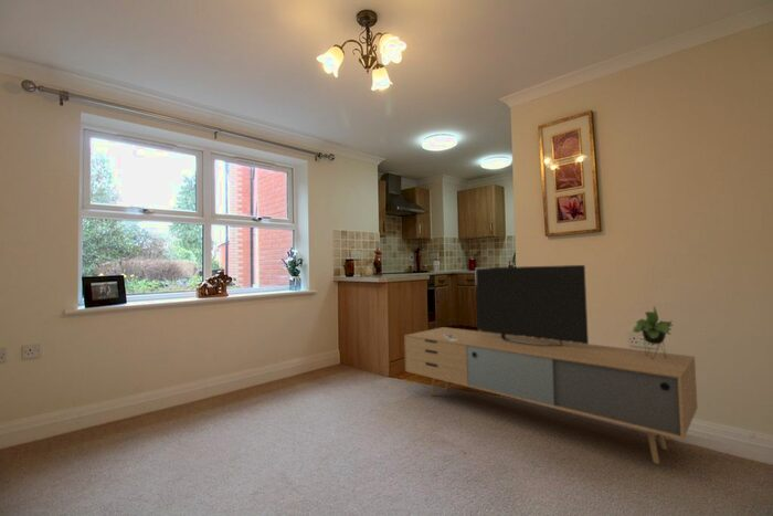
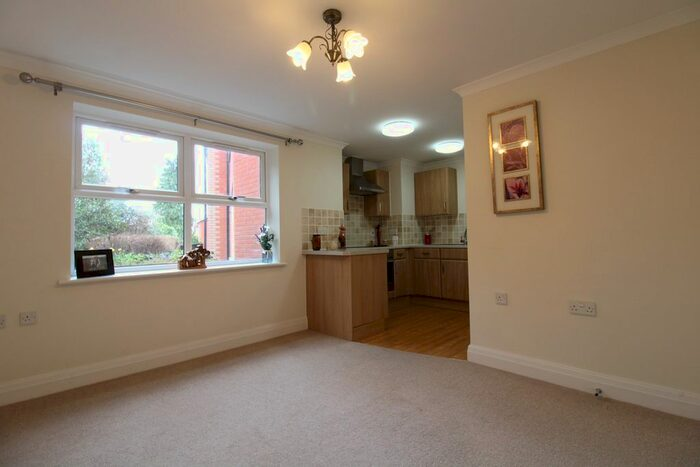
- media console [403,264,699,465]
